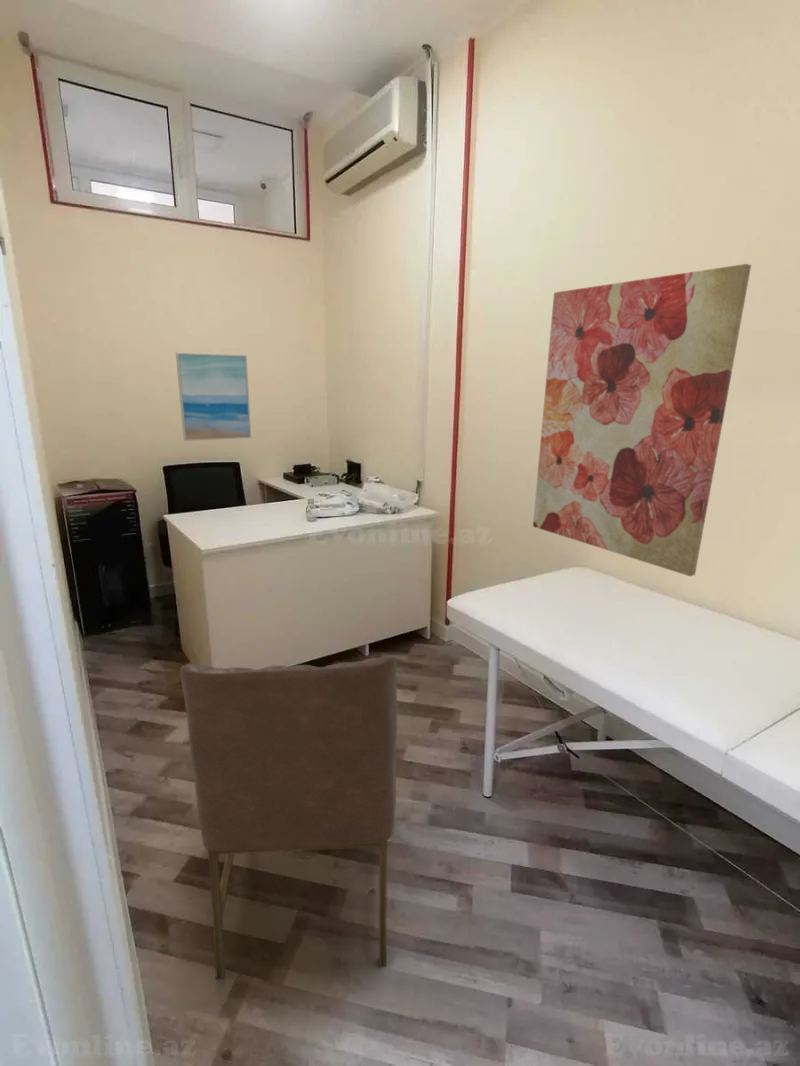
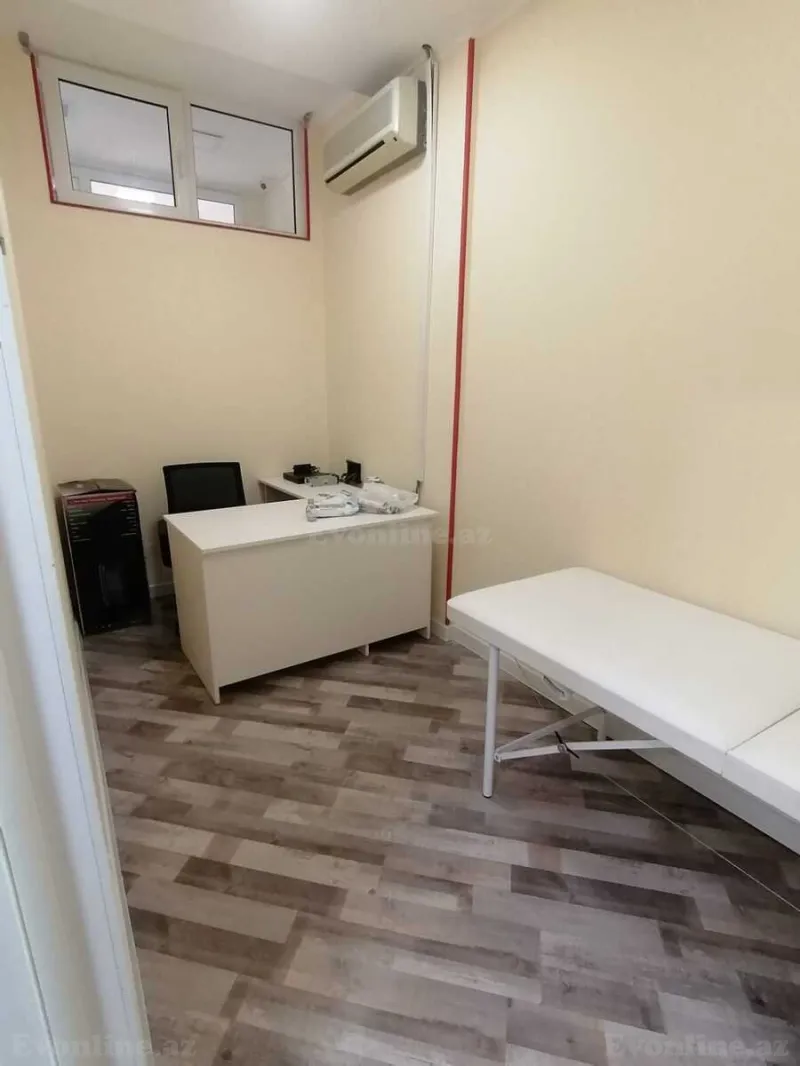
- wall art [532,263,752,577]
- wall art [175,352,252,442]
- chair [179,655,398,980]
